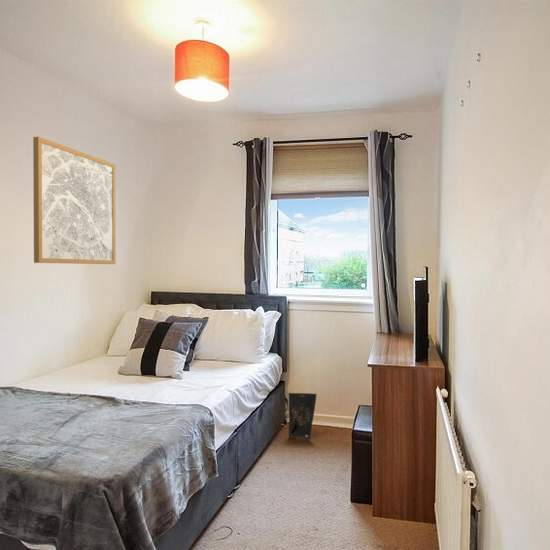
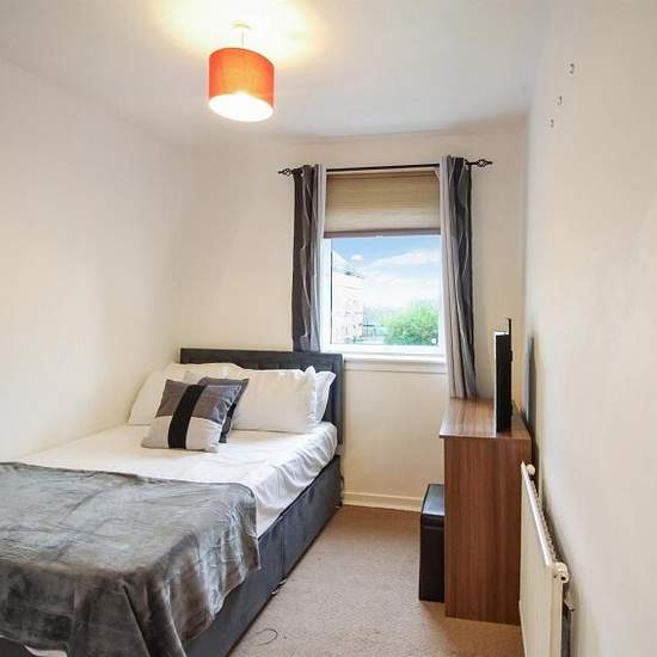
- bag [287,392,318,441]
- wall art [32,136,117,265]
